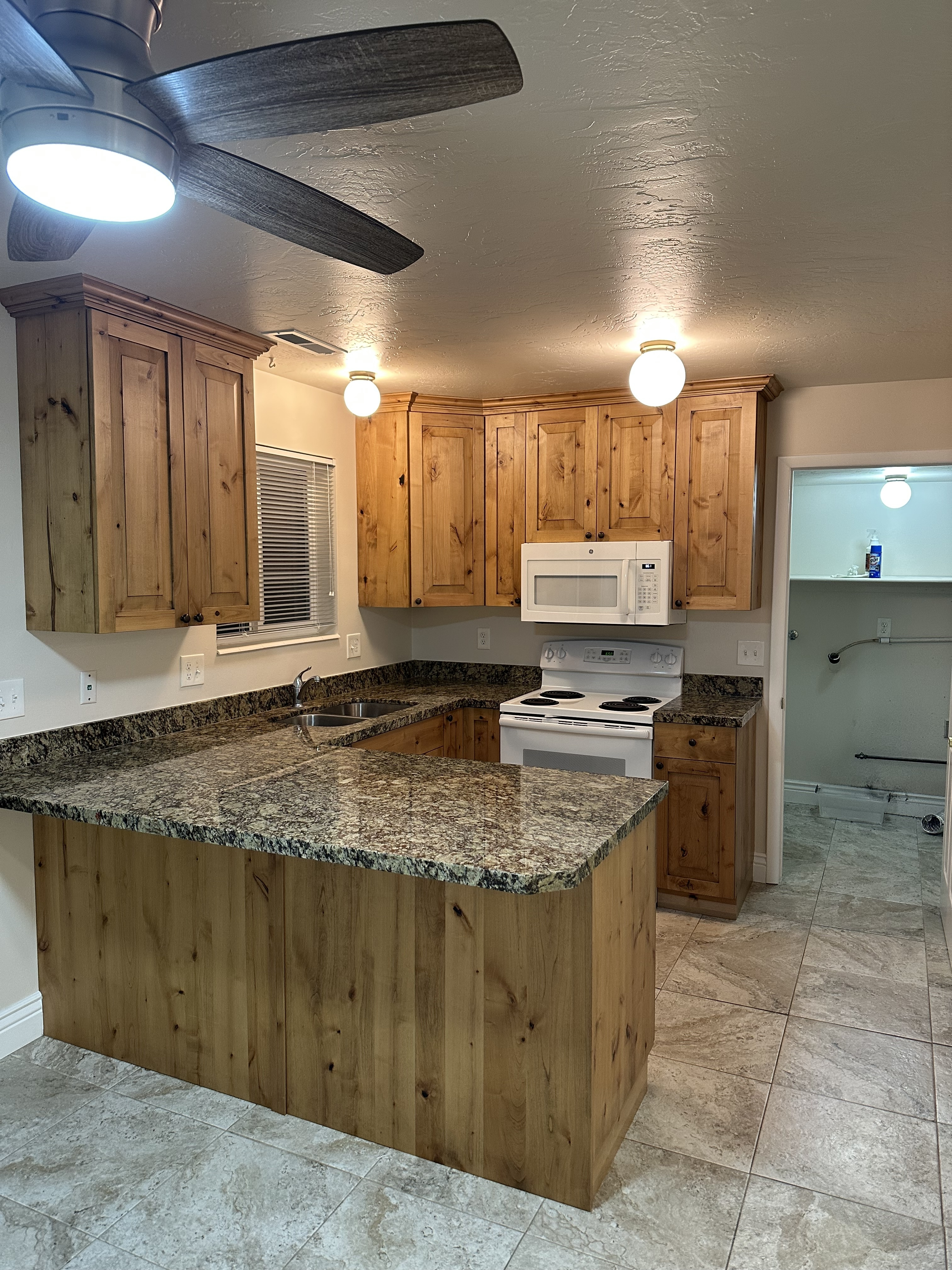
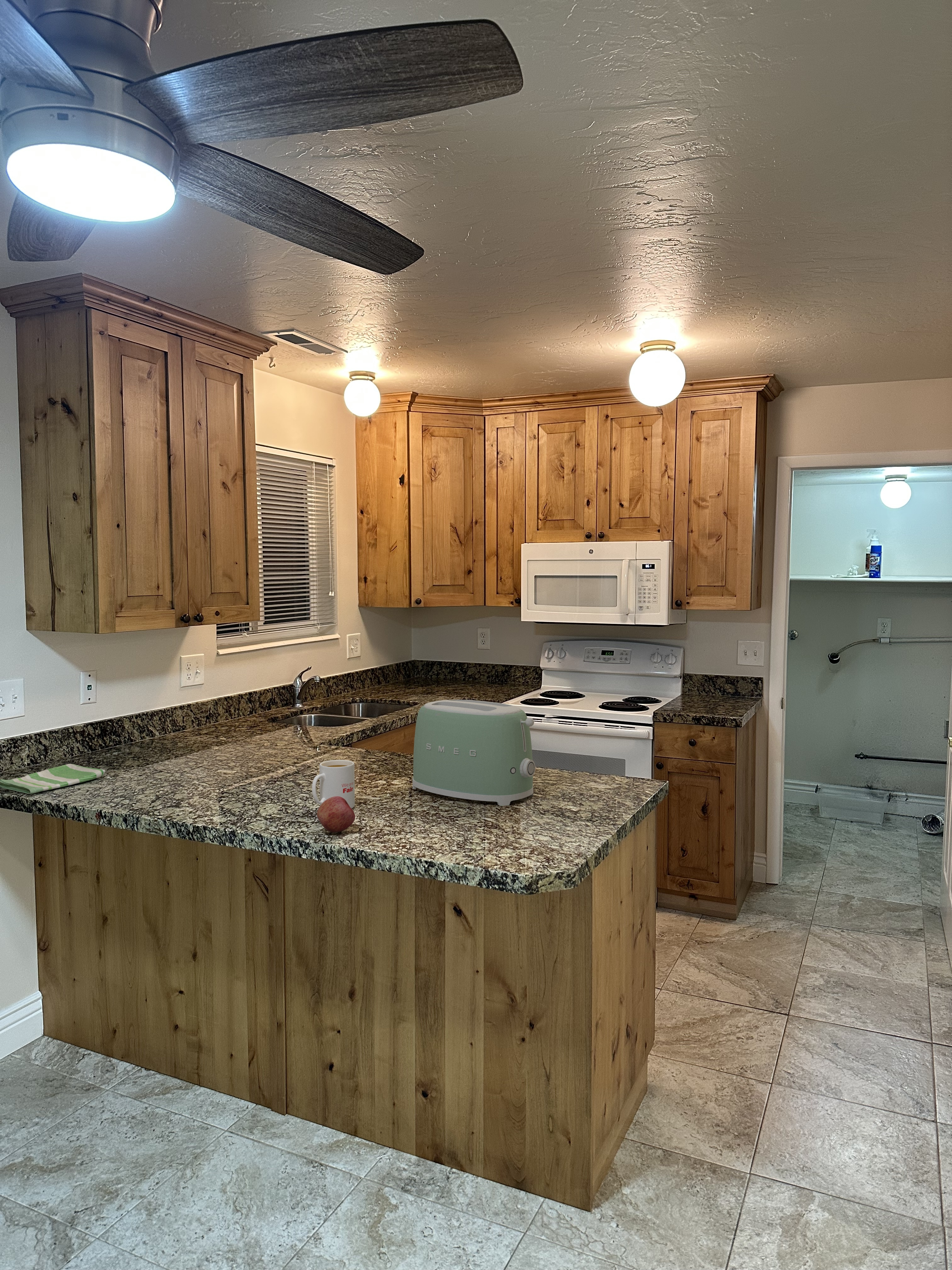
+ toaster [412,699,535,806]
+ dish towel [0,764,105,794]
+ fruit [317,796,355,833]
+ mug [312,759,355,809]
